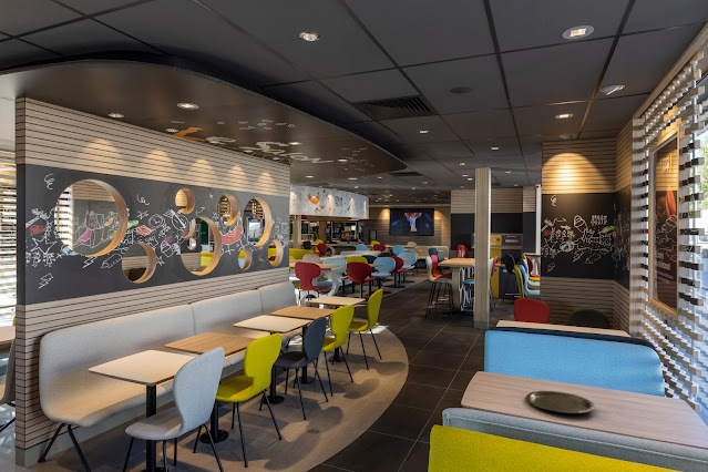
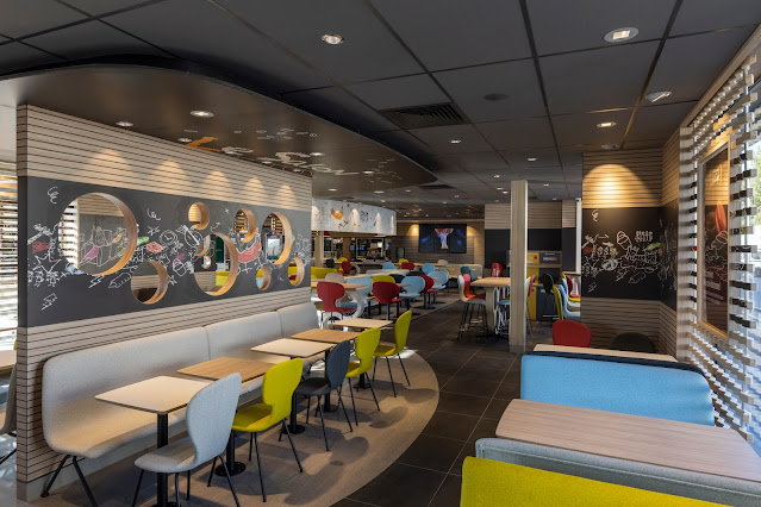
- plate [524,390,596,414]
